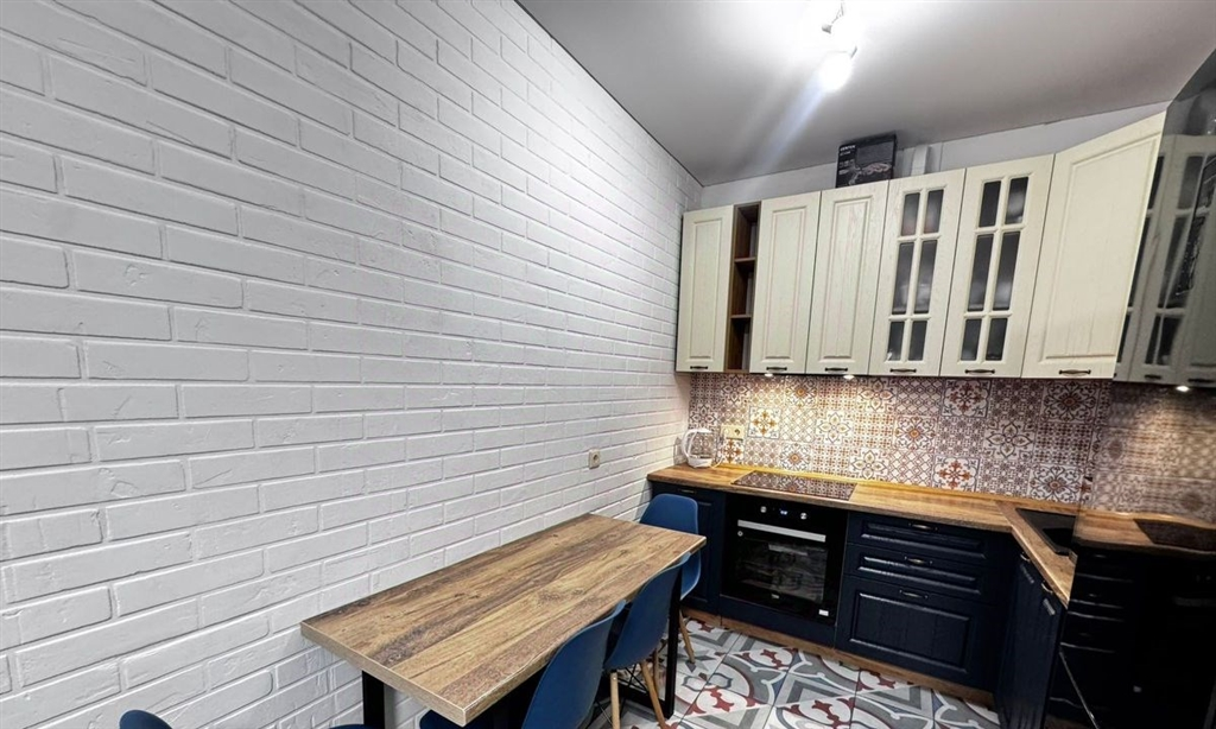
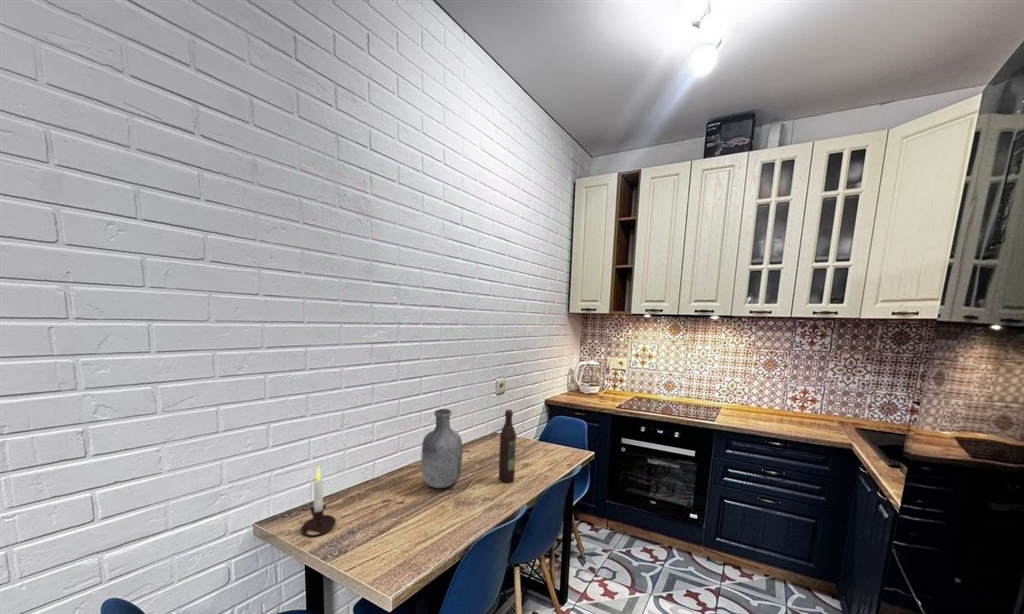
+ vase [421,408,463,489]
+ wine bottle [498,409,517,484]
+ candle [300,464,337,537]
